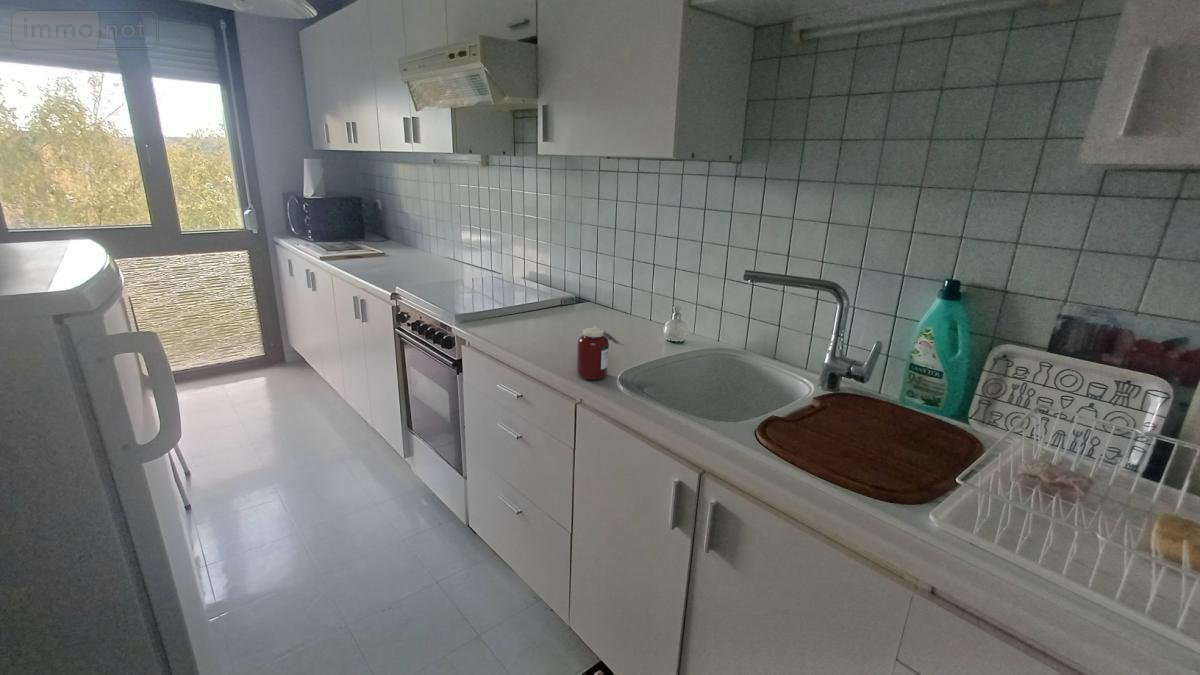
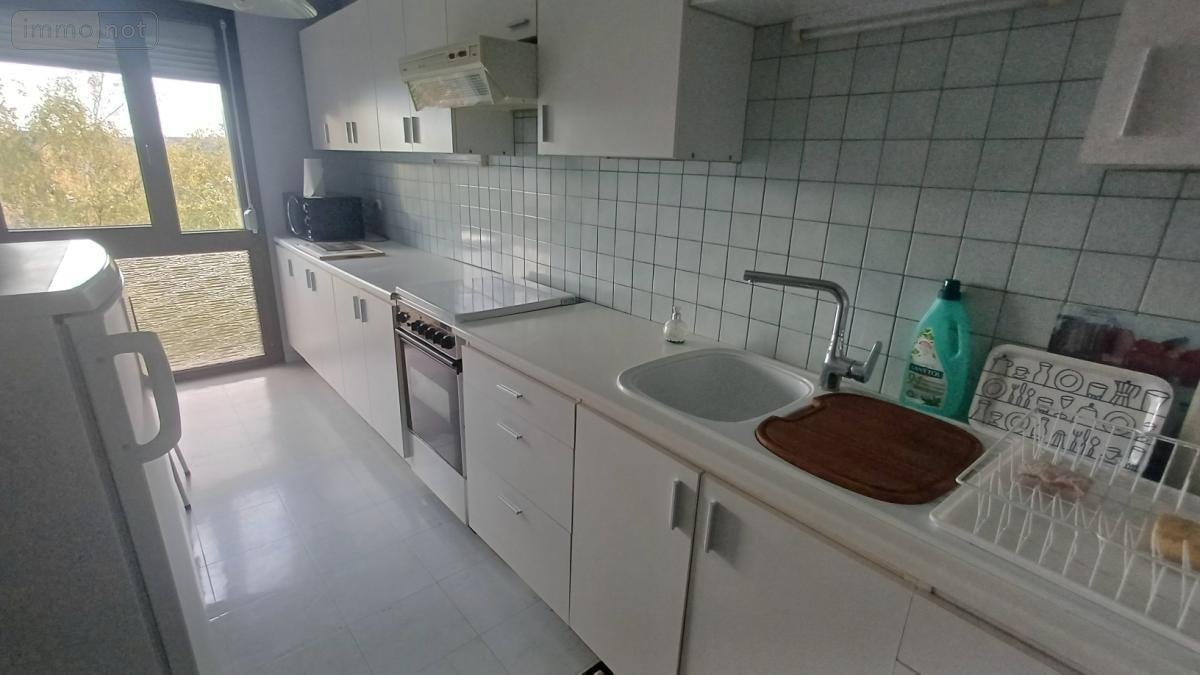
- jar [576,325,627,381]
